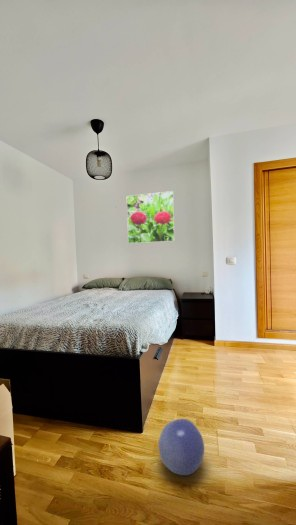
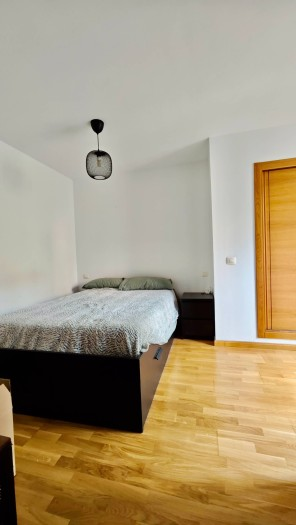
- ball [158,418,205,476]
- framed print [125,190,176,244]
